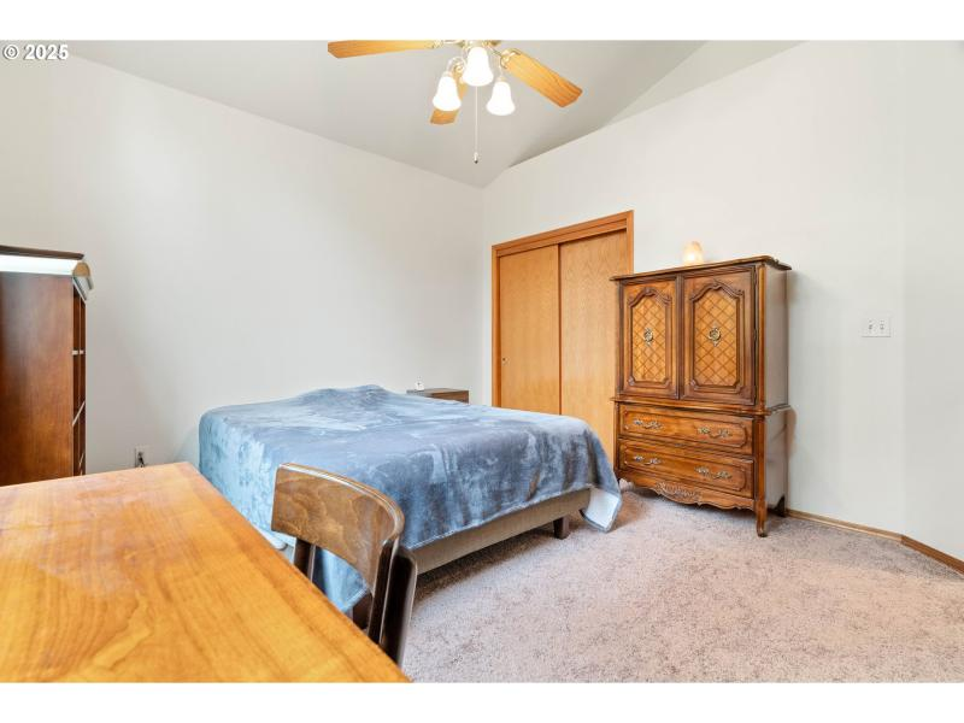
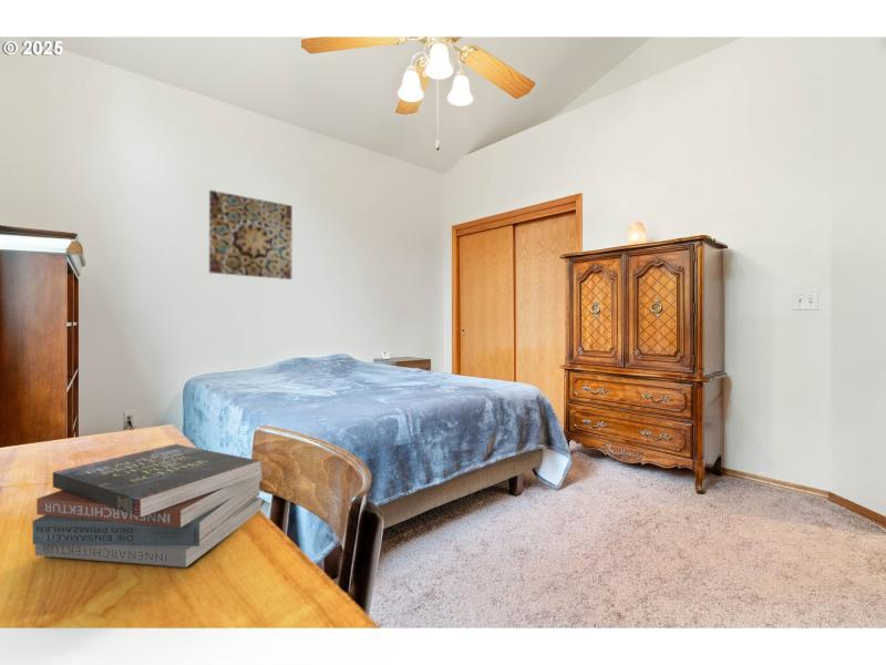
+ book [32,443,264,569]
+ wall art [208,190,293,280]
